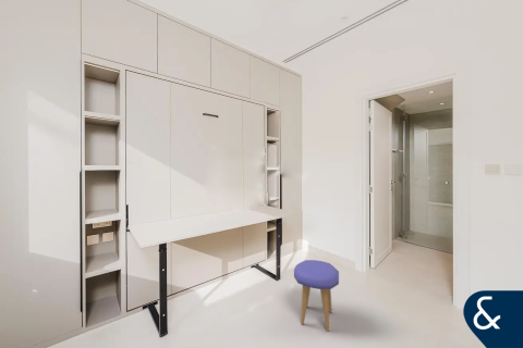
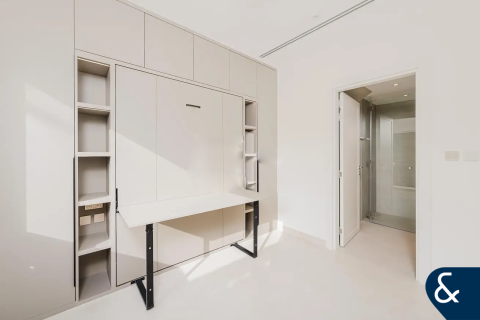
- stool [293,259,340,332]
